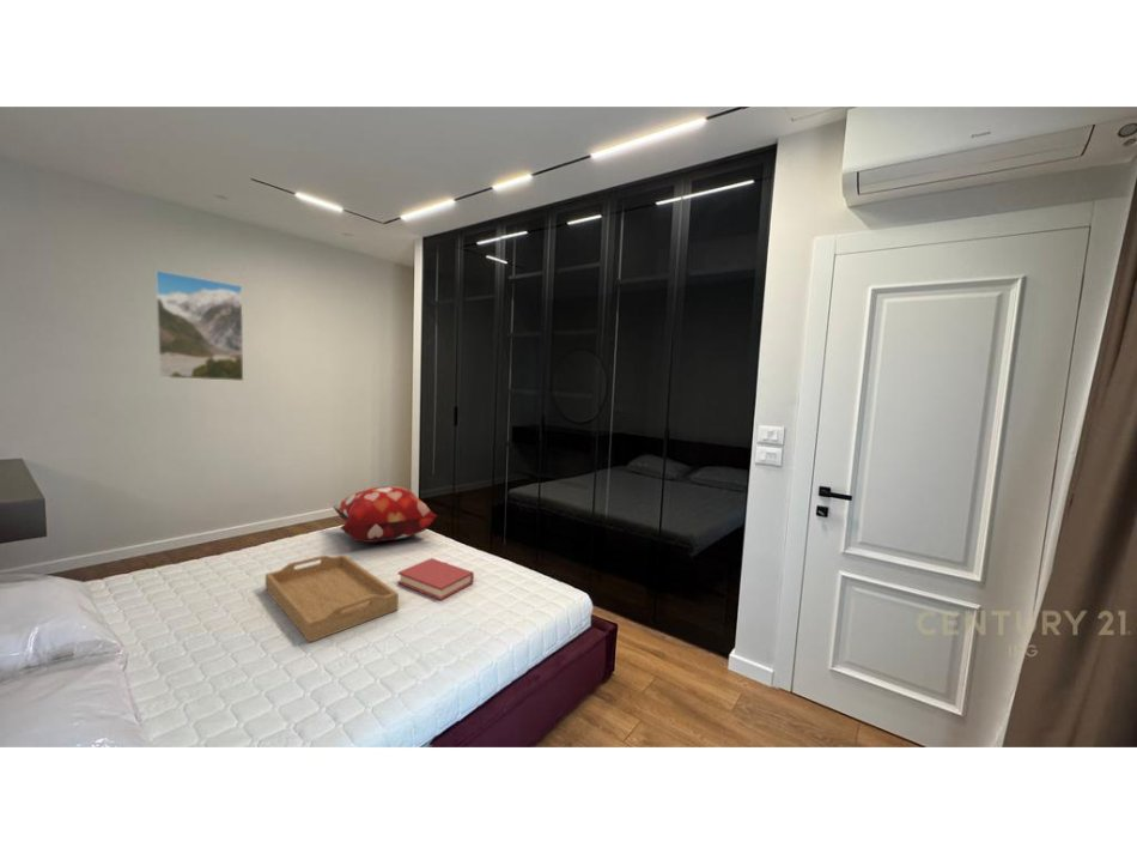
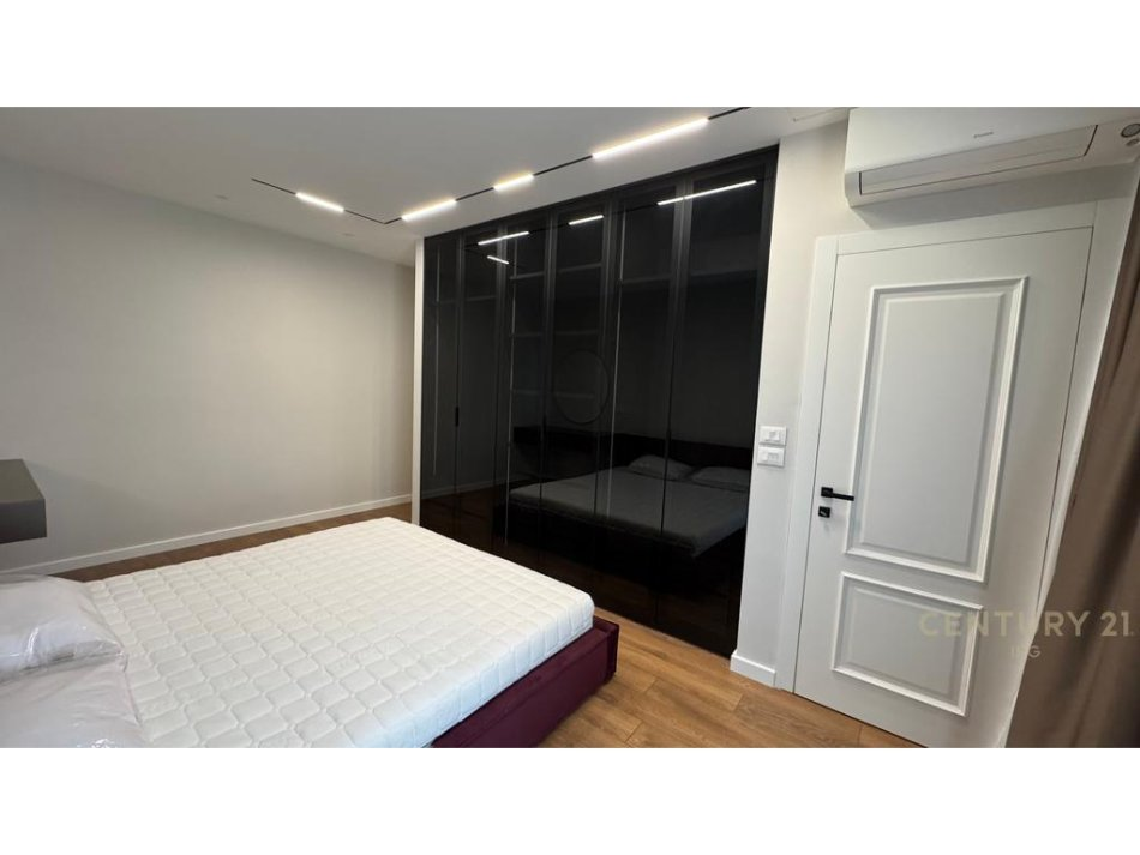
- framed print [153,269,244,382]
- serving tray [265,553,400,644]
- decorative pillow [333,485,439,544]
- hardback book [397,557,475,601]
